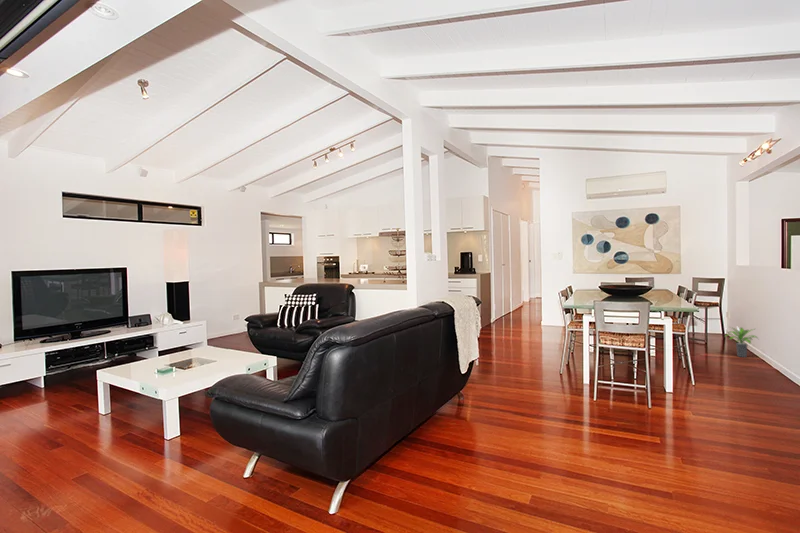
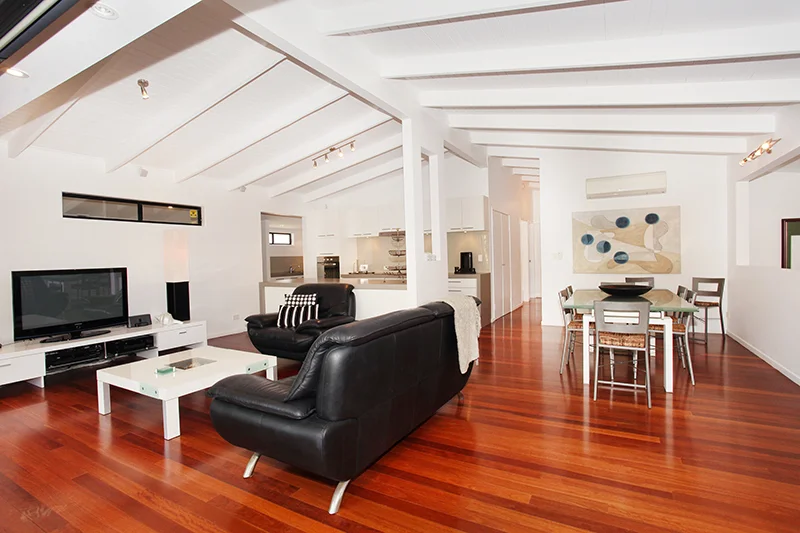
- potted plant [724,326,760,358]
